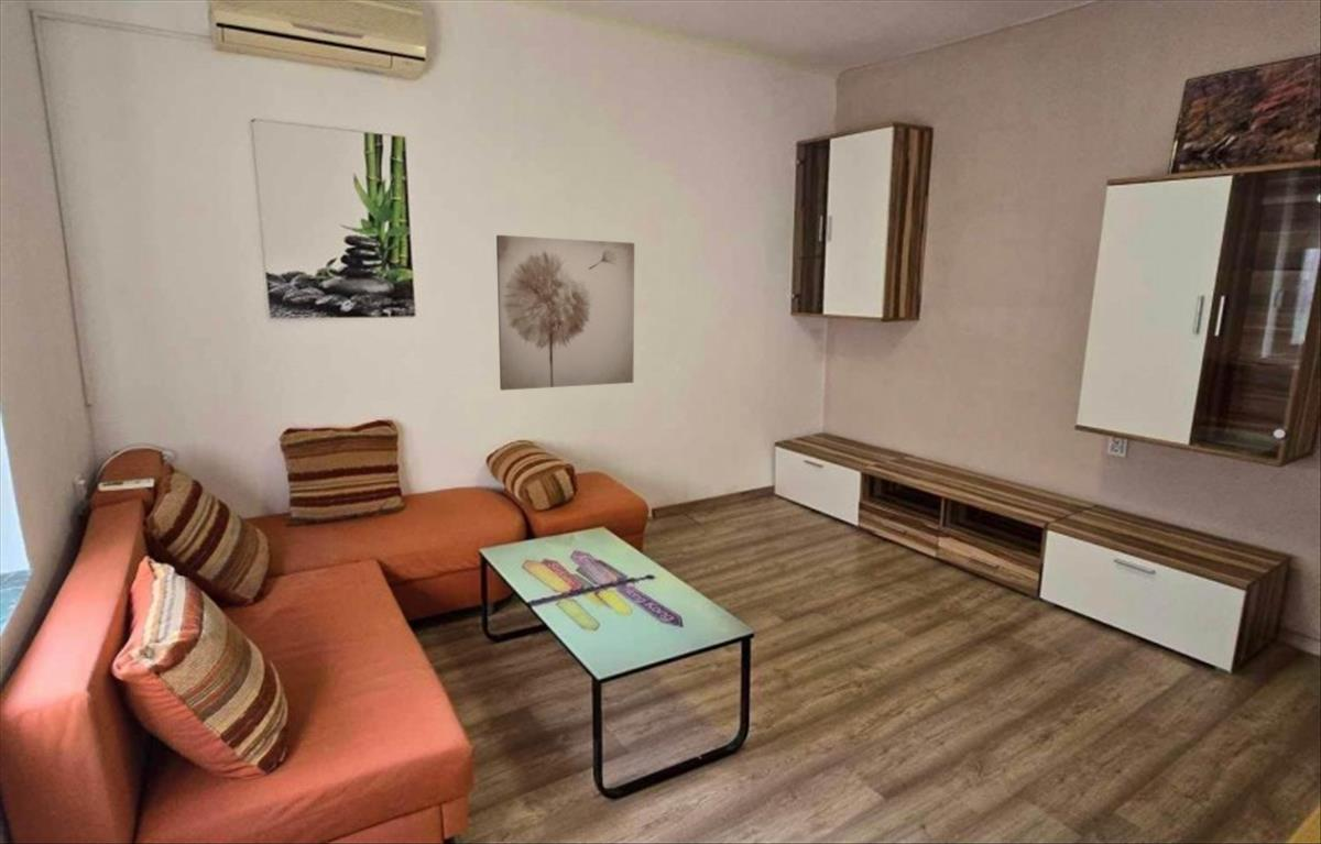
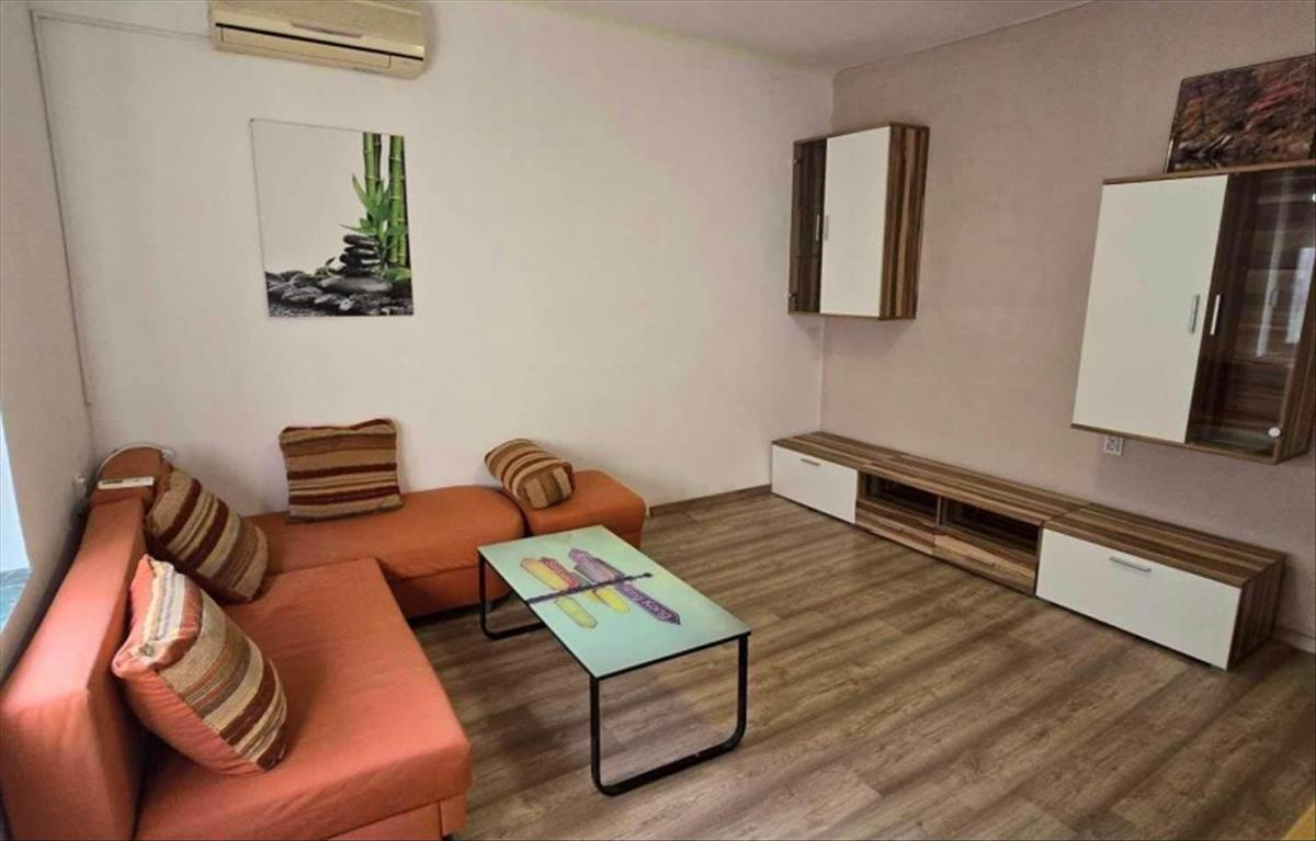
- wall art [495,234,635,392]
